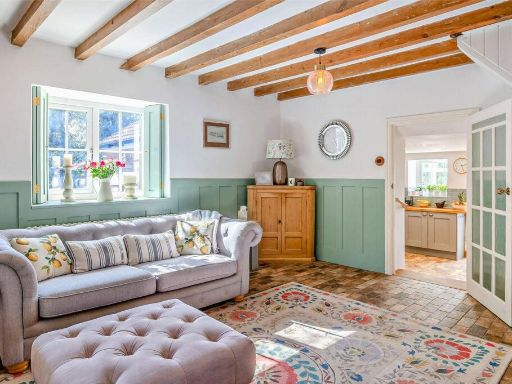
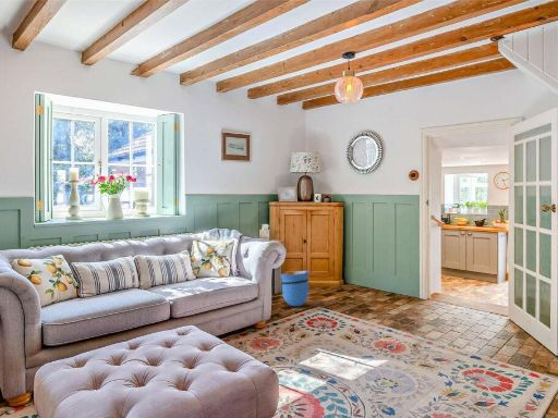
+ sun visor [279,270,311,307]
